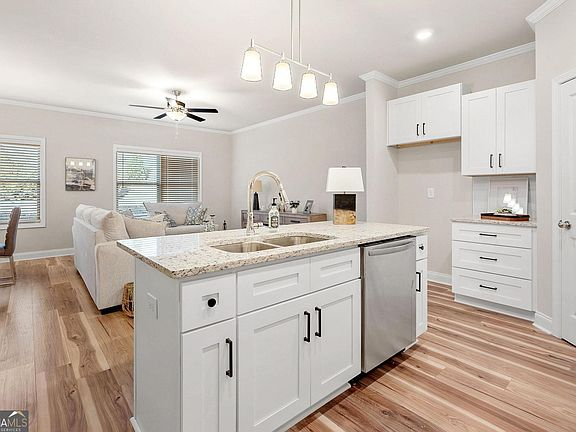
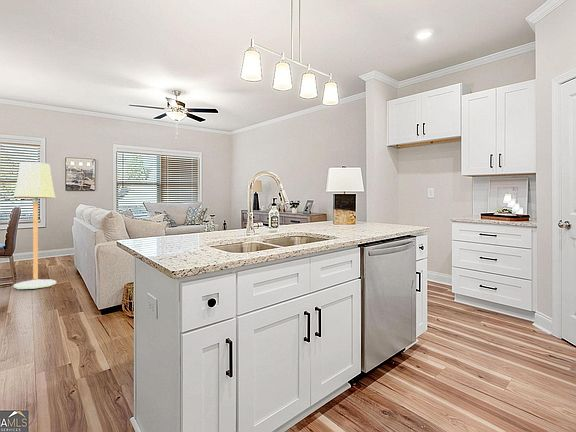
+ floor lamp [13,161,57,290]
